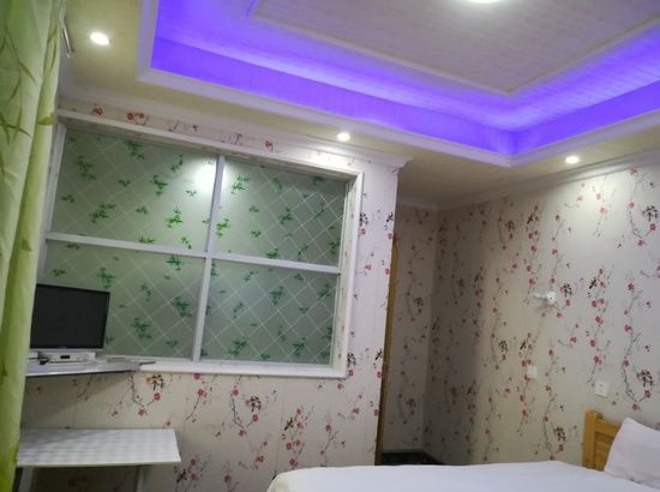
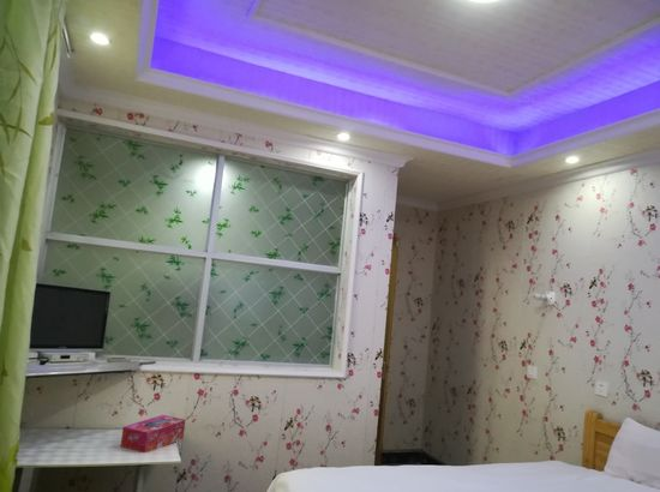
+ tissue box [119,414,186,454]
